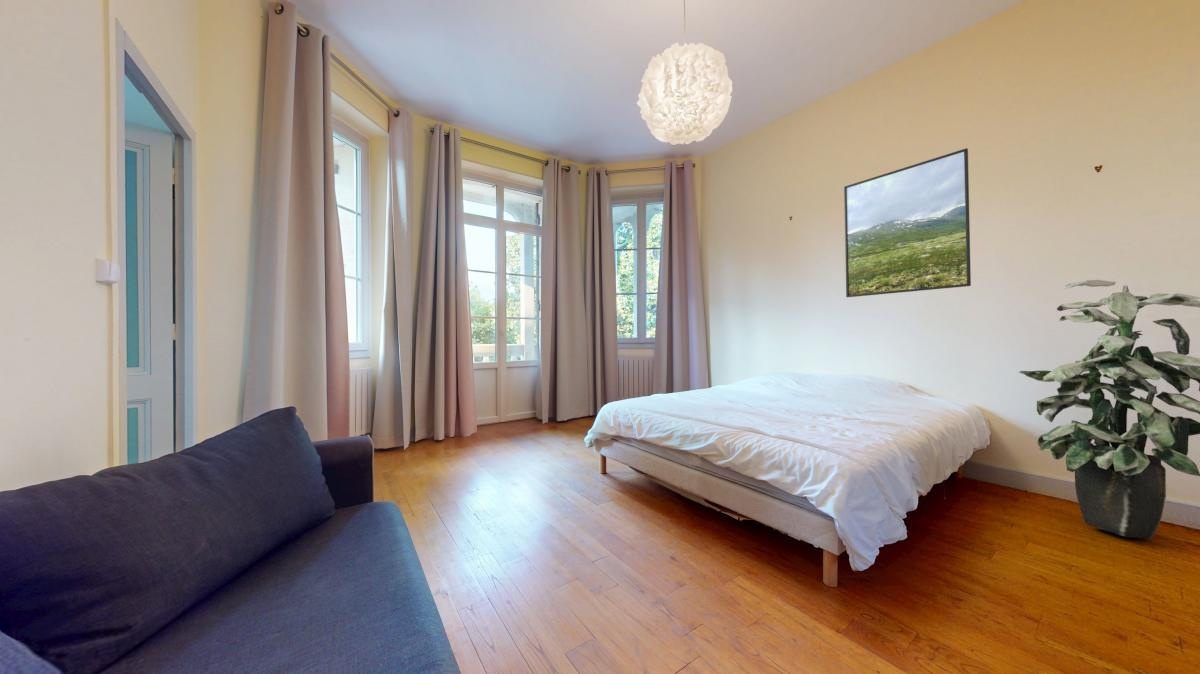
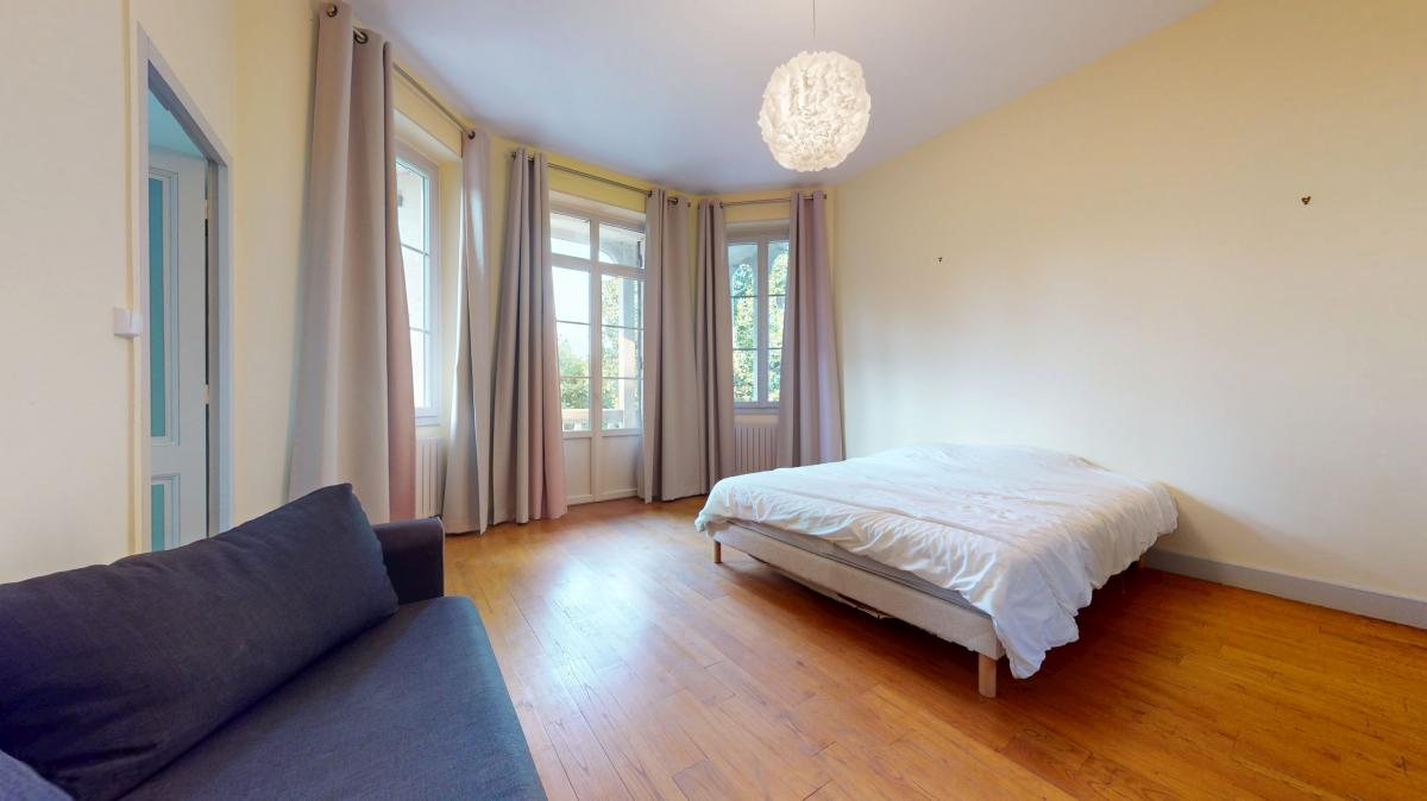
- indoor plant [1018,279,1200,540]
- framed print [843,147,972,298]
